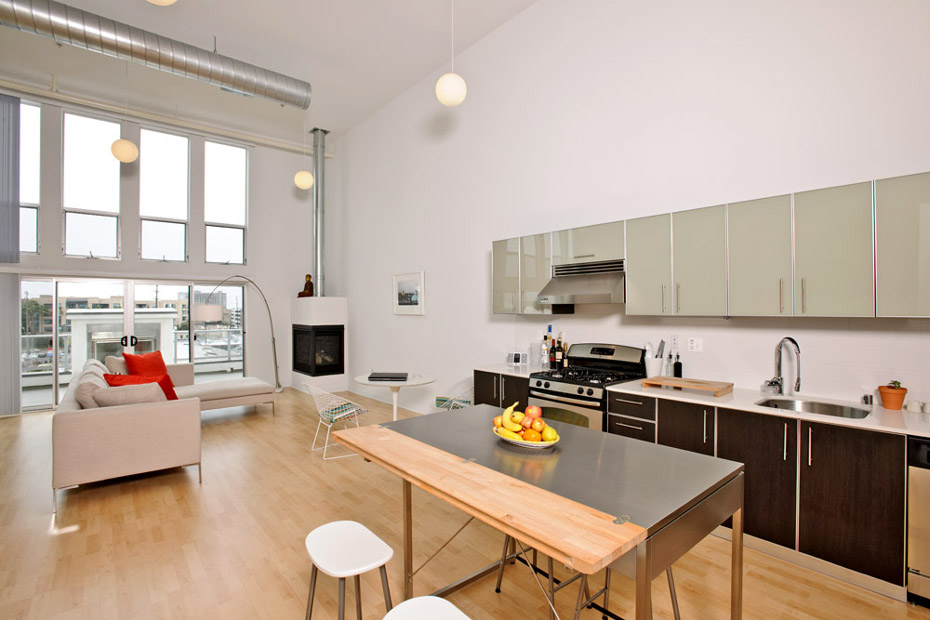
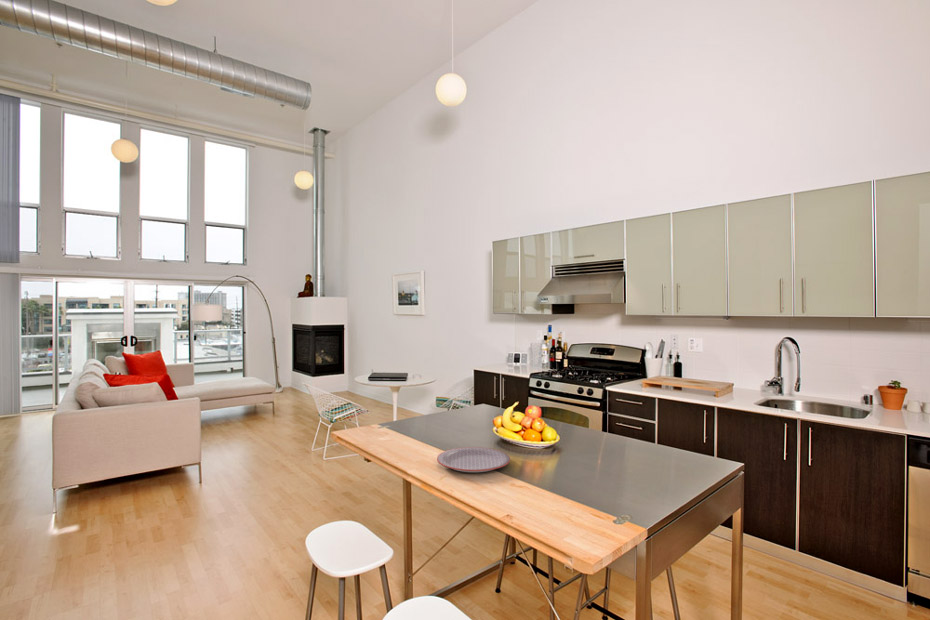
+ plate [436,446,511,473]
